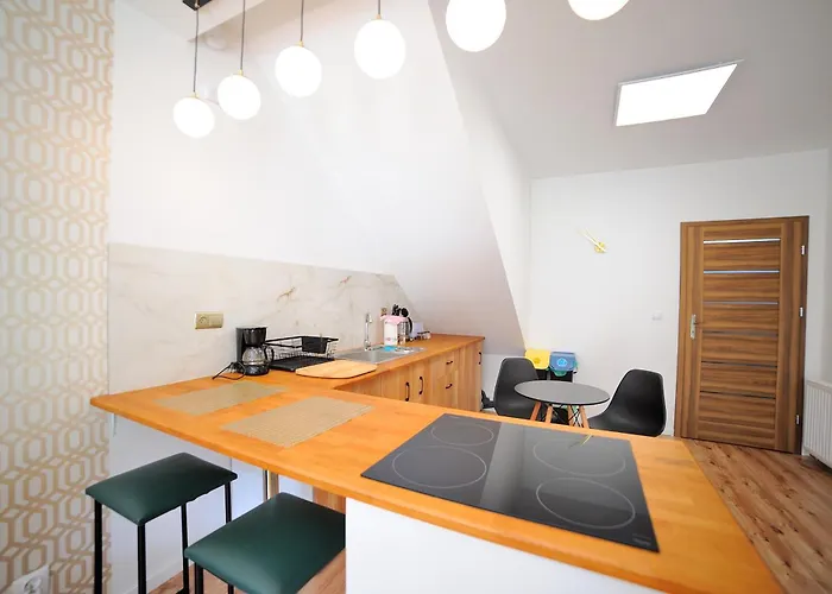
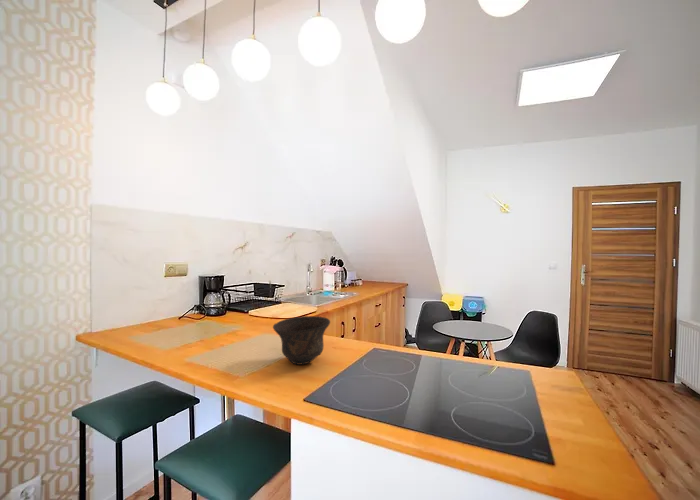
+ bowl [272,315,331,366]
